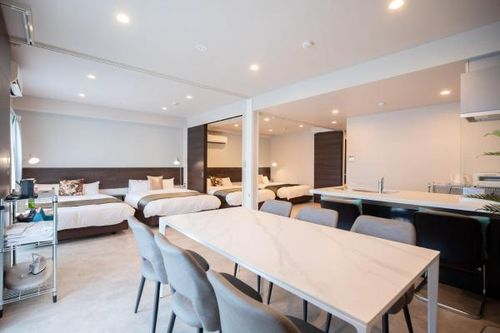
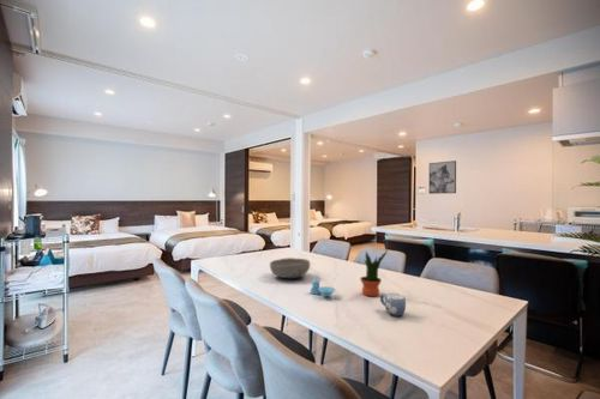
+ potted plant [359,248,389,297]
+ salt and pepper shaker set [310,277,336,298]
+ wall art [428,159,457,195]
+ bowl [269,256,311,279]
+ mug [379,292,407,318]
